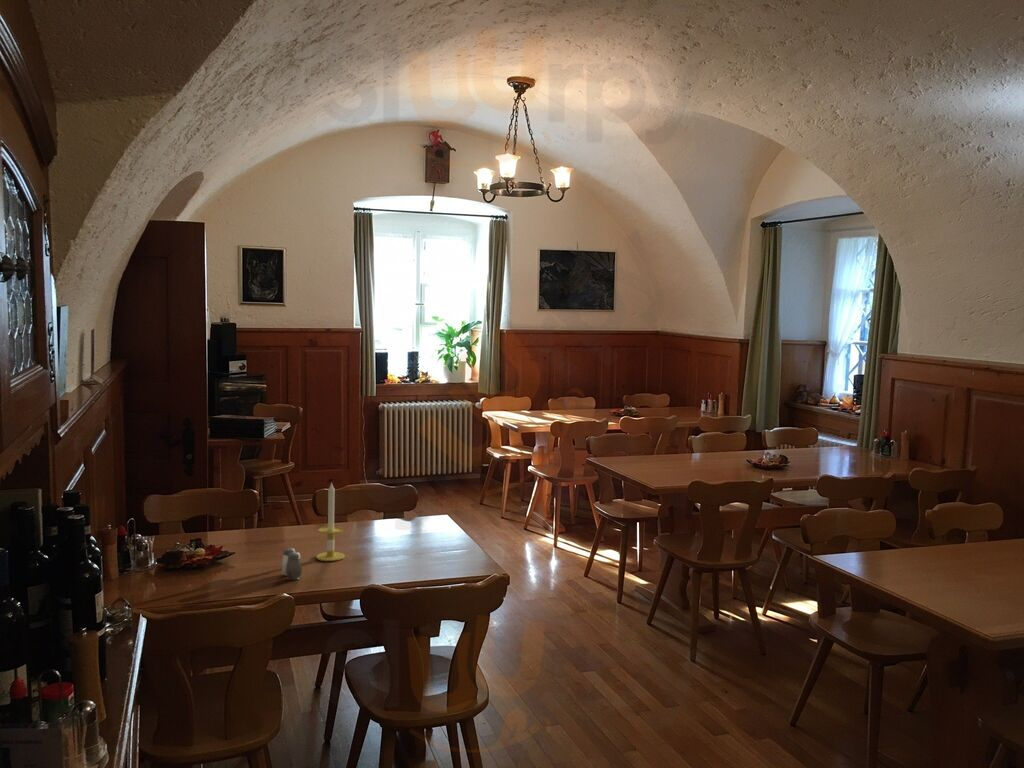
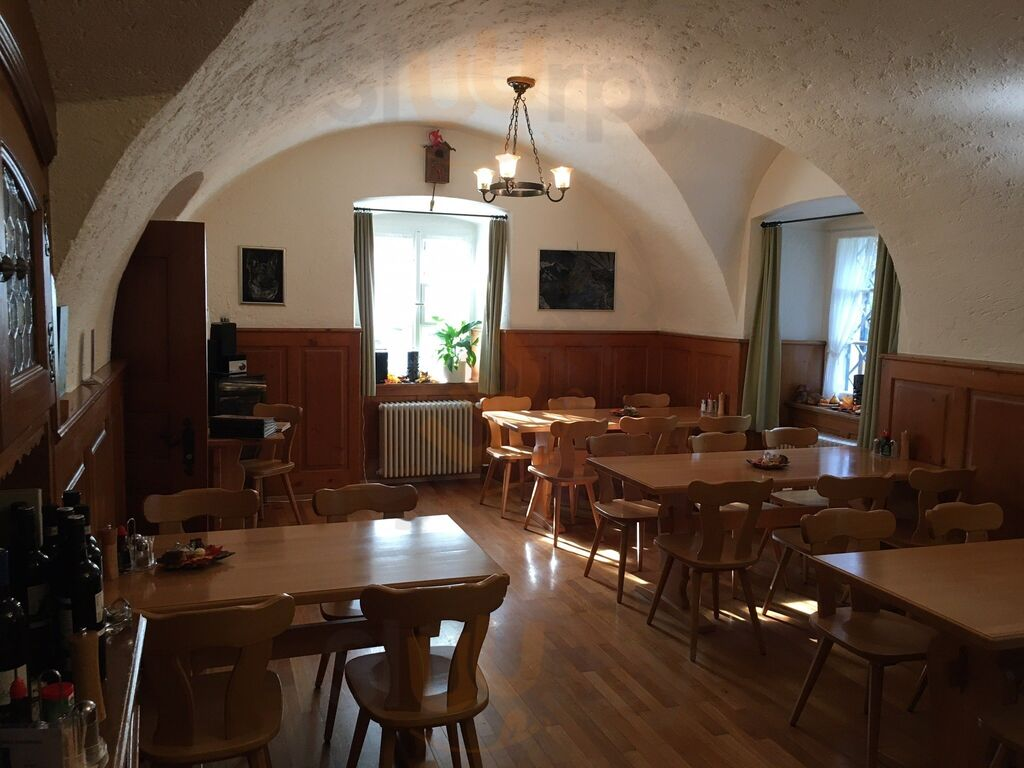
- salt and pepper shaker [280,547,303,581]
- candle [315,481,346,562]
